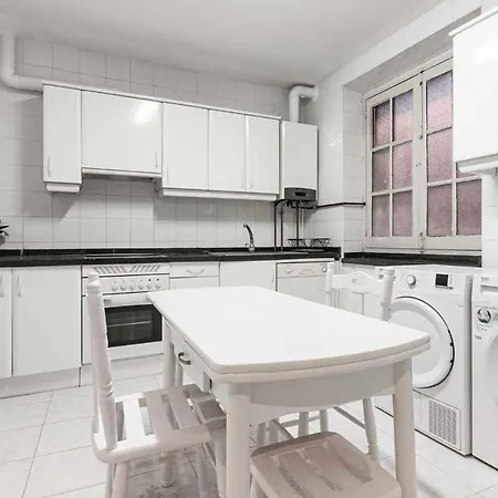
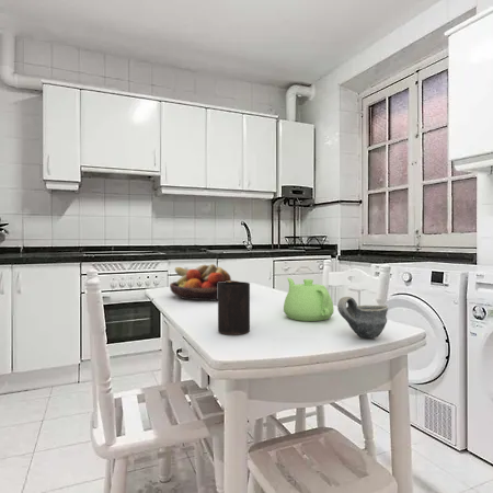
+ cup [217,280,251,336]
+ fruit bowl [169,263,237,301]
+ teapot [283,277,335,322]
+ cup [336,296,389,339]
